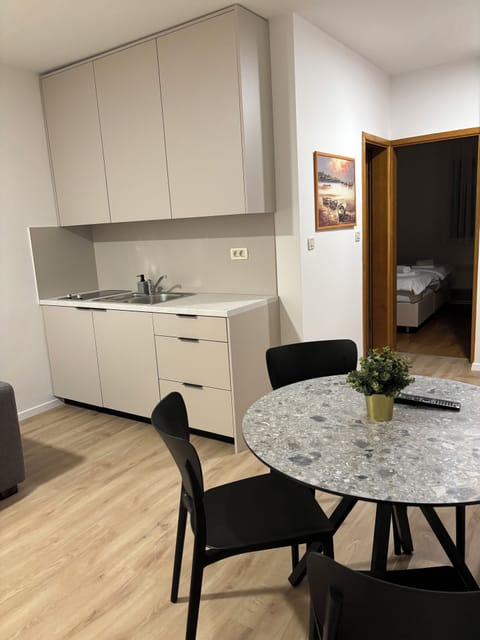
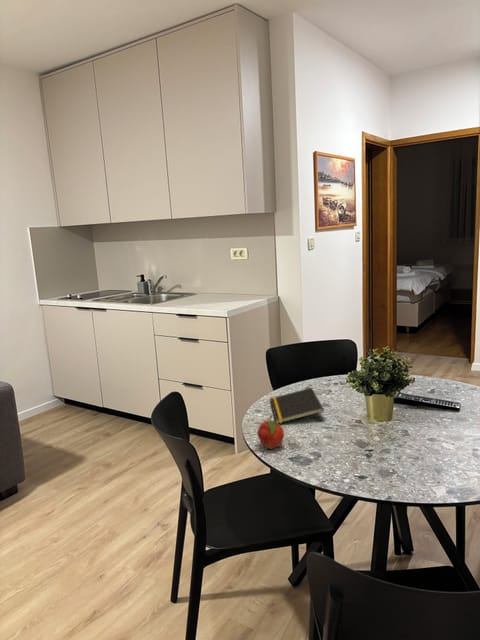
+ notepad [269,386,325,424]
+ fruit [256,414,285,450]
